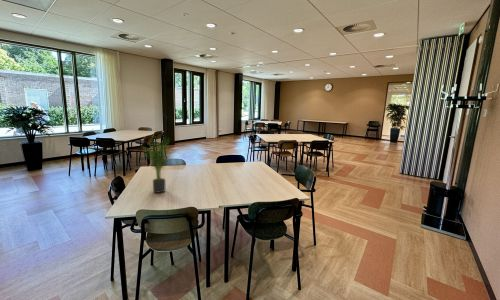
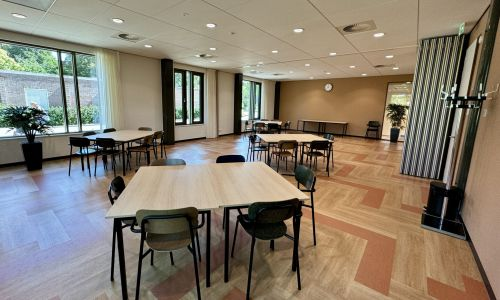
- potted plant [141,136,174,194]
